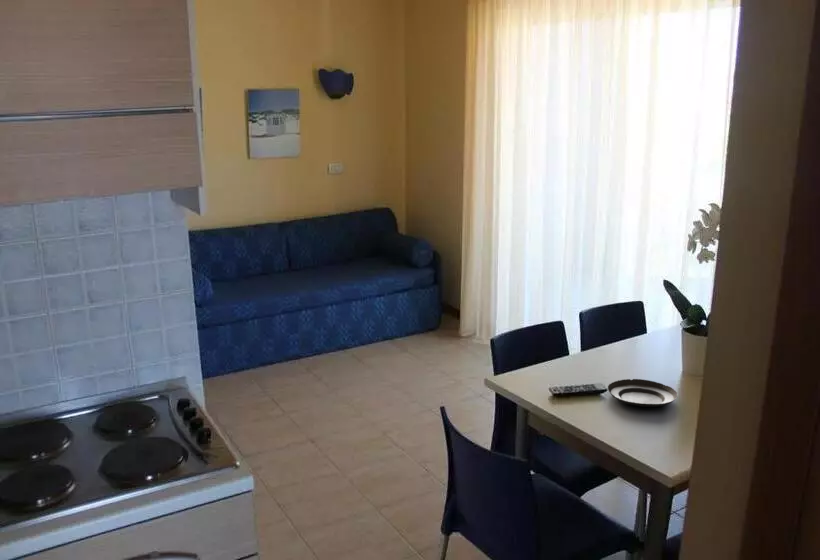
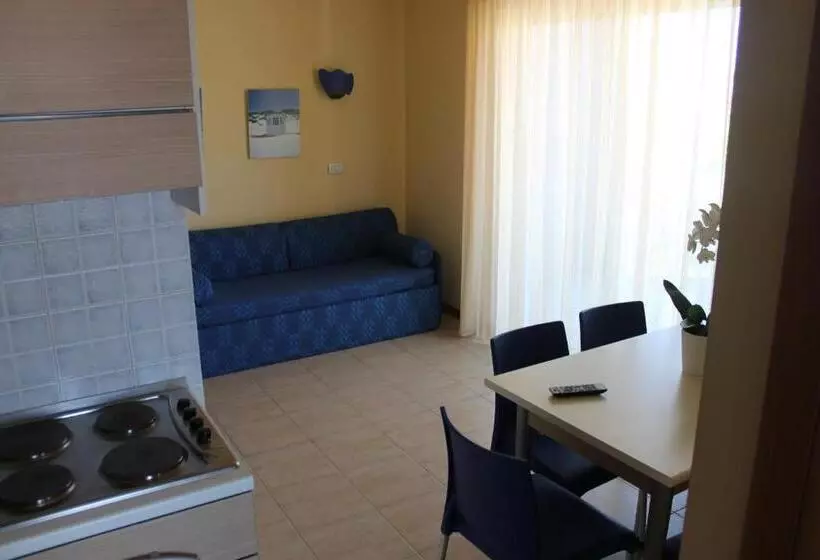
- tart tin [607,378,679,408]
